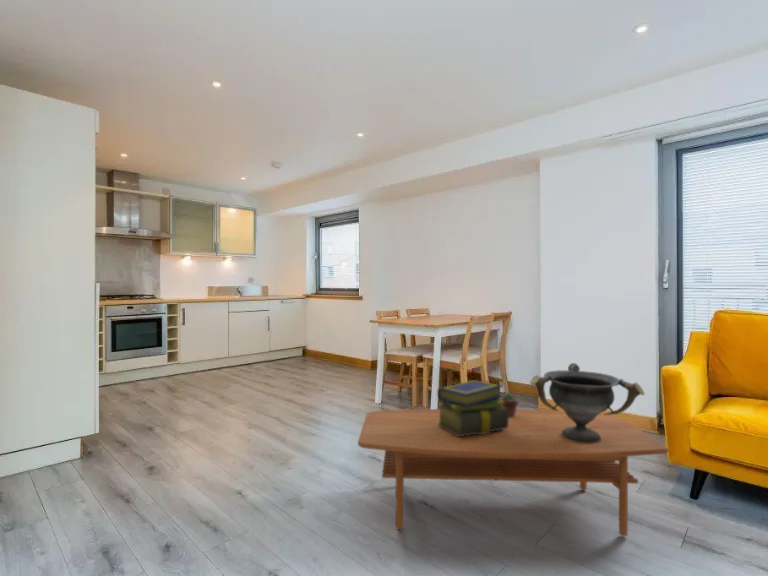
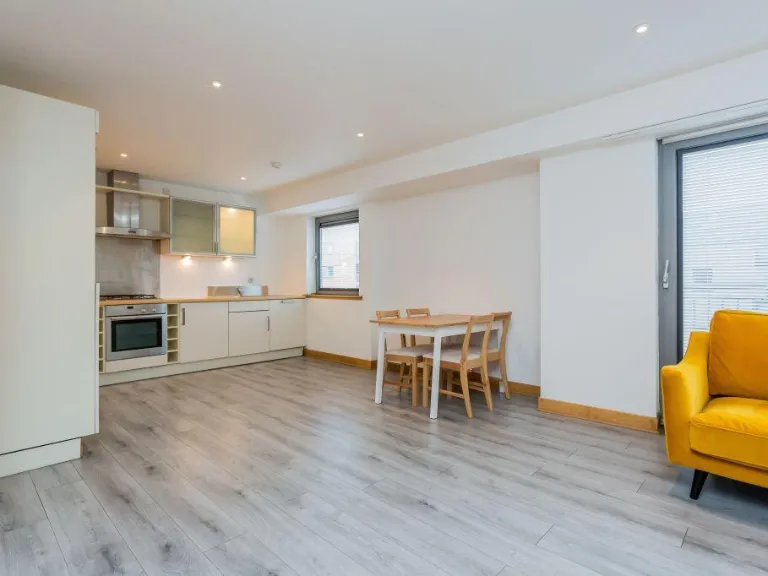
- potted succulent [500,391,519,417]
- coffee table [357,408,670,537]
- decorative bowl [529,362,645,443]
- stack of books [436,379,508,436]
